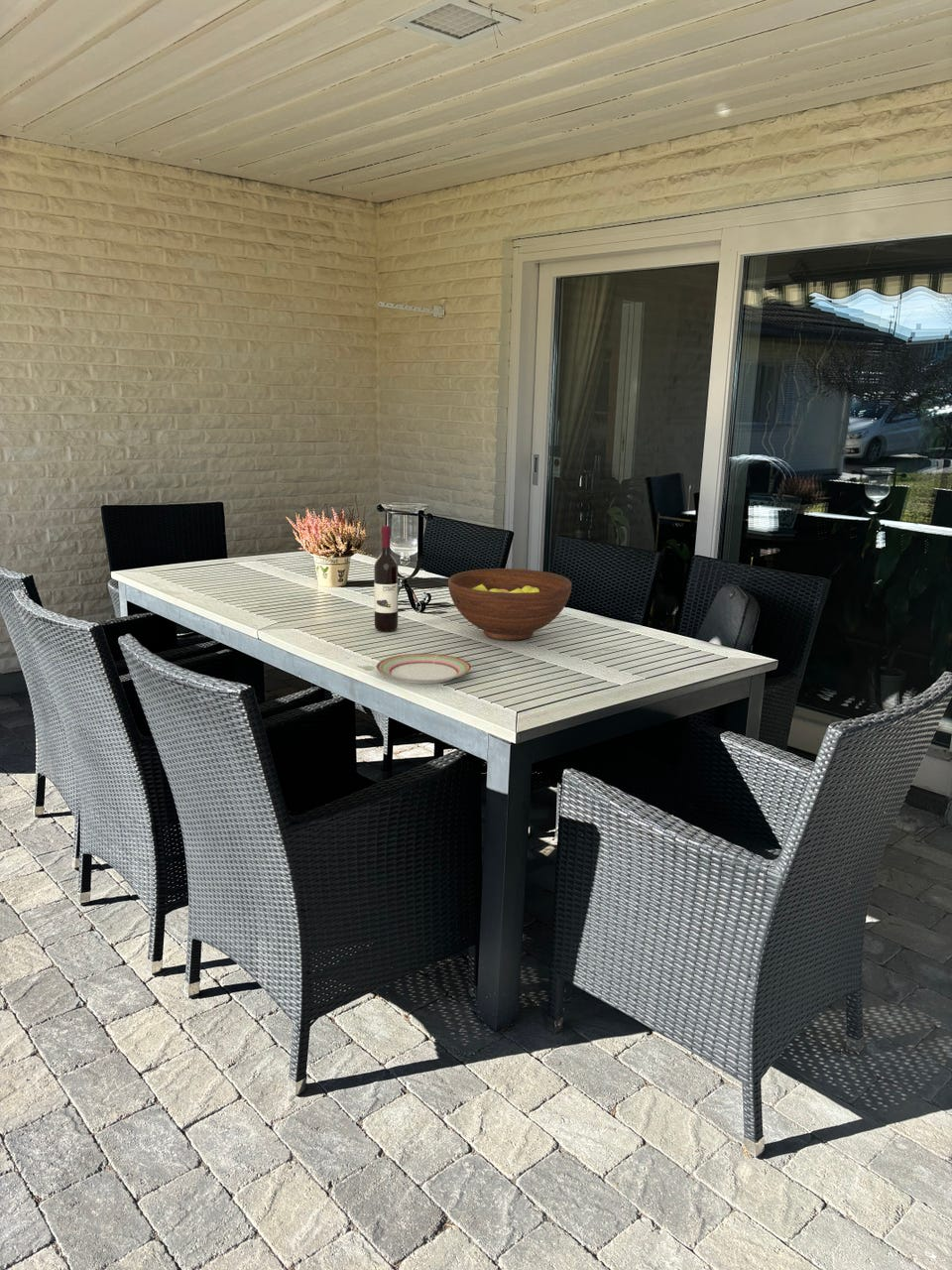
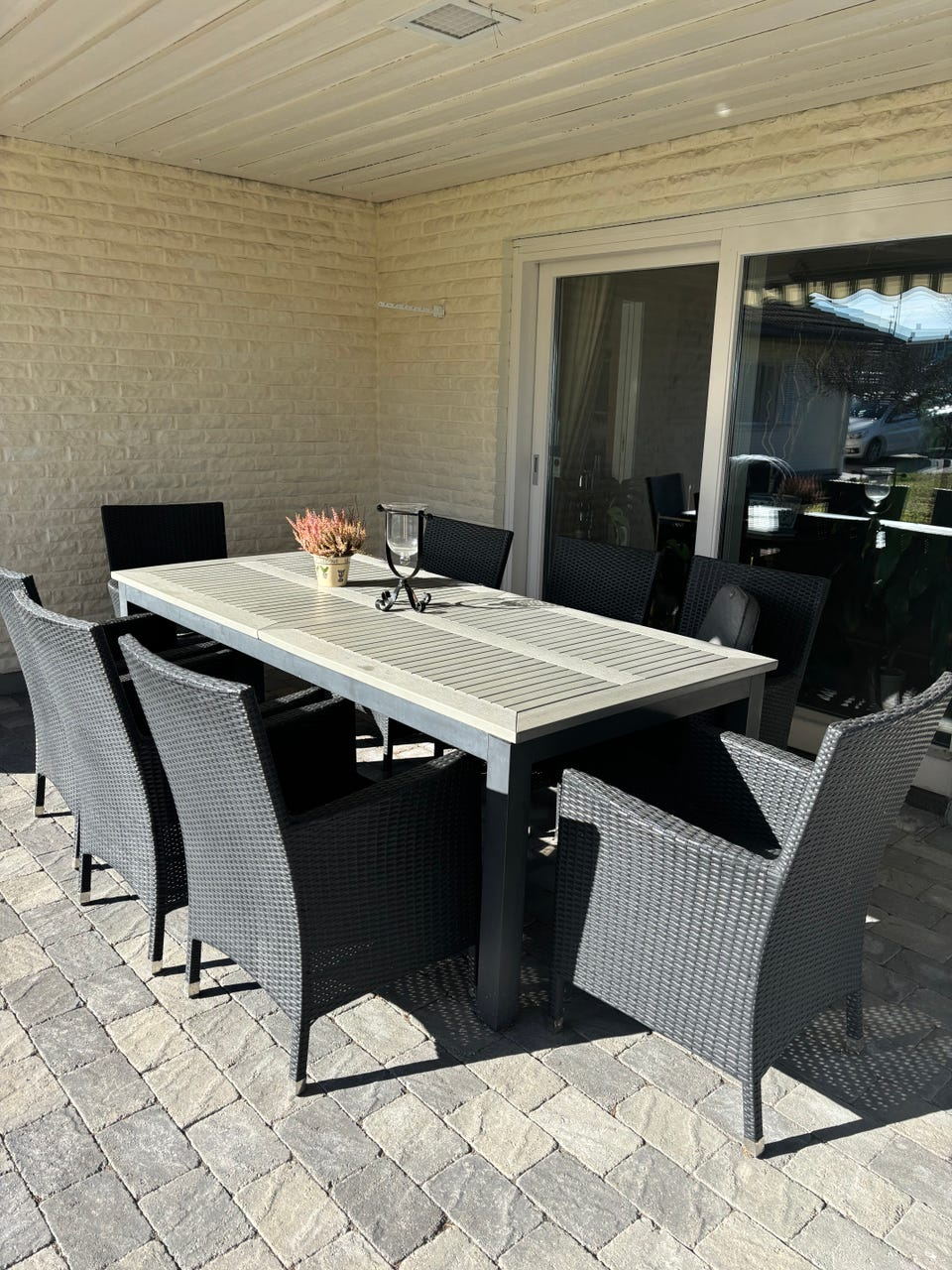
- fruit bowl [447,568,573,641]
- plate [375,653,473,685]
- wine bottle [373,525,399,633]
